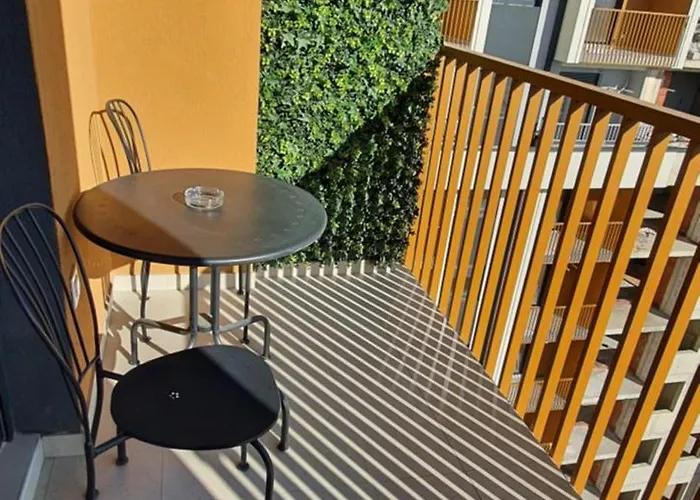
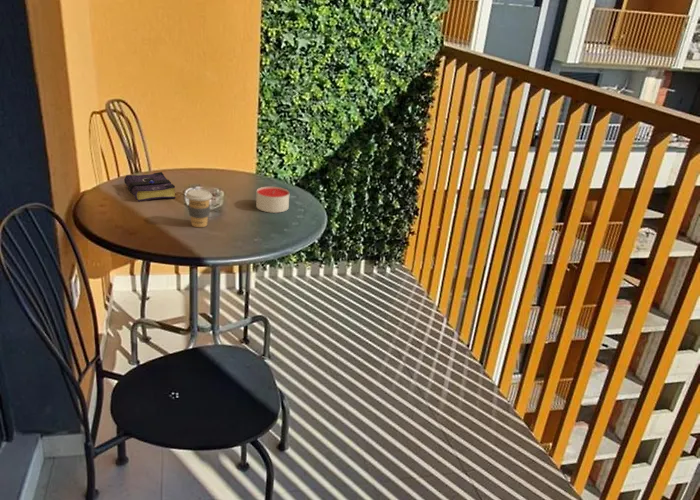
+ candle [255,186,290,214]
+ coffee cup [185,188,213,228]
+ book [123,171,176,203]
